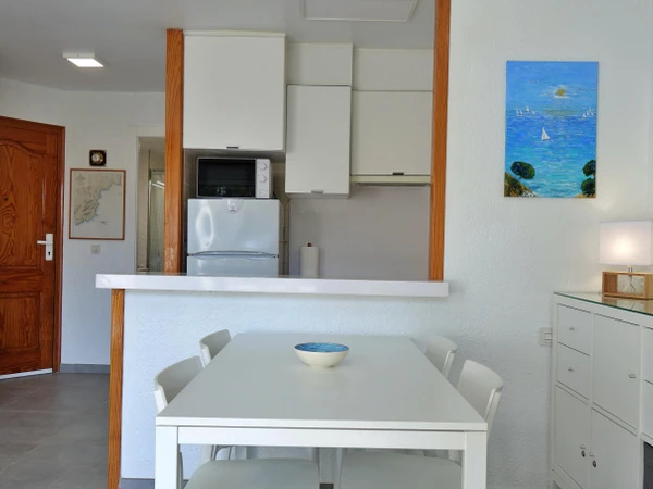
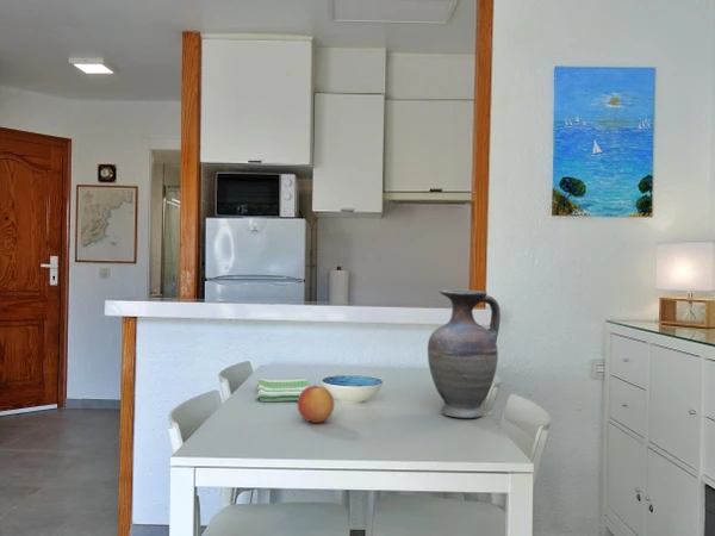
+ dish towel [255,376,311,403]
+ vase [427,288,502,419]
+ apple [297,381,335,424]
